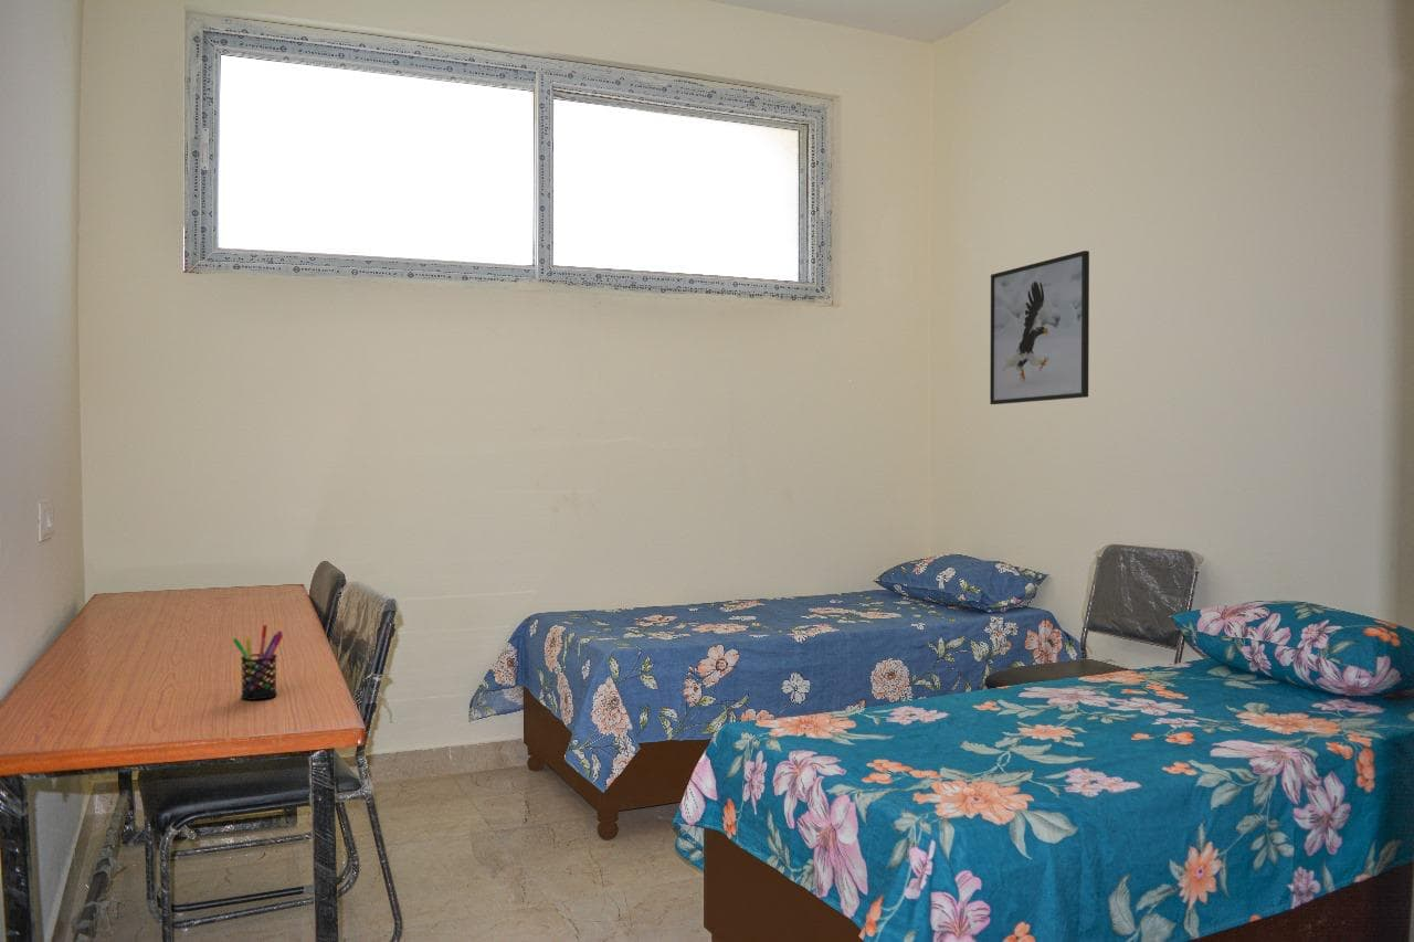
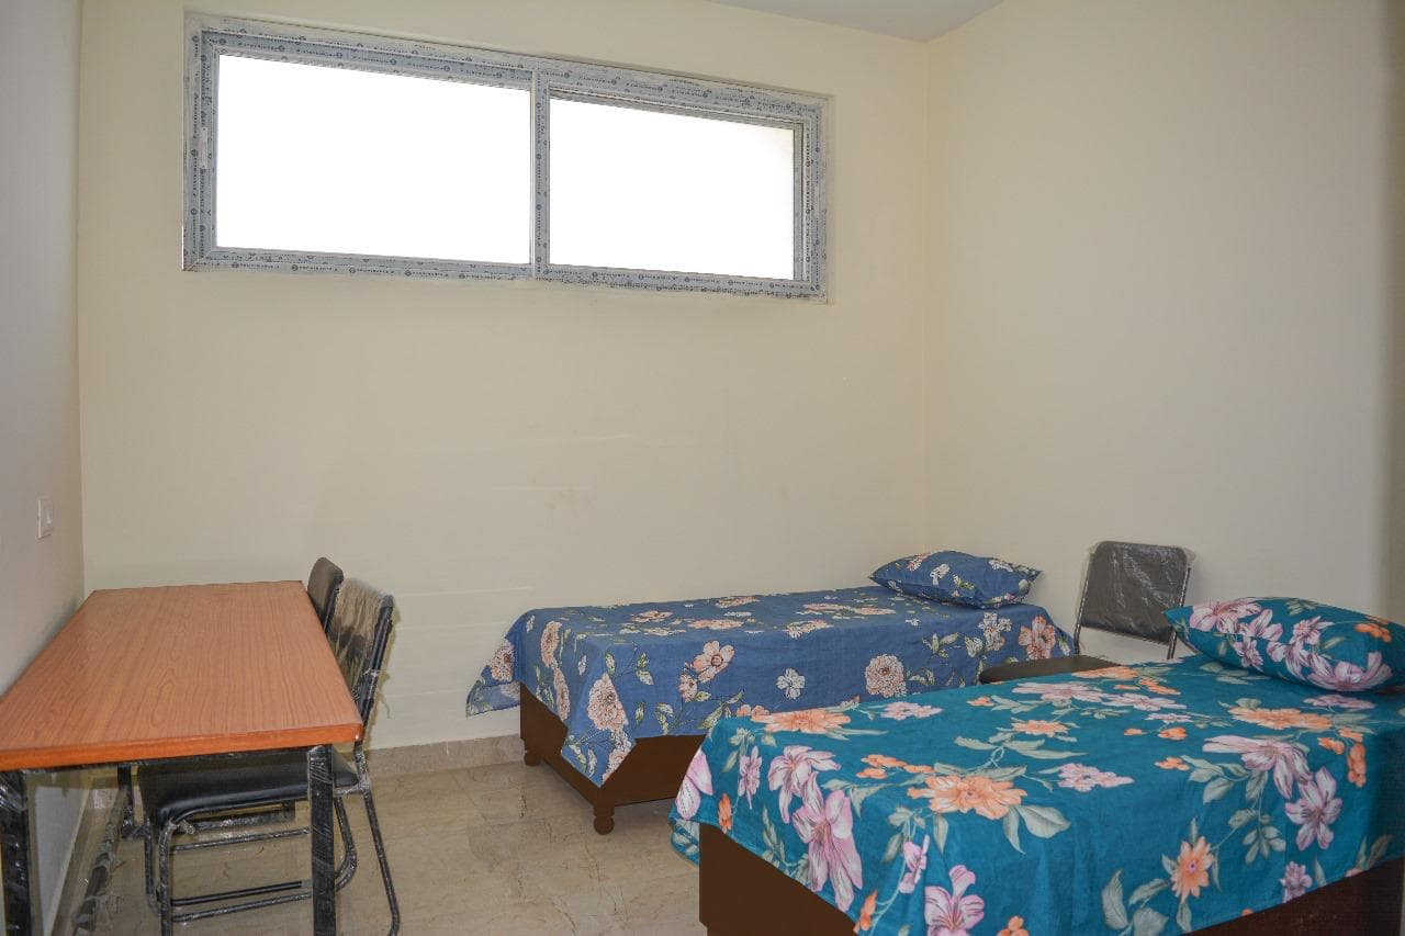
- pen holder [232,624,284,701]
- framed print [989,250,1090,405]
